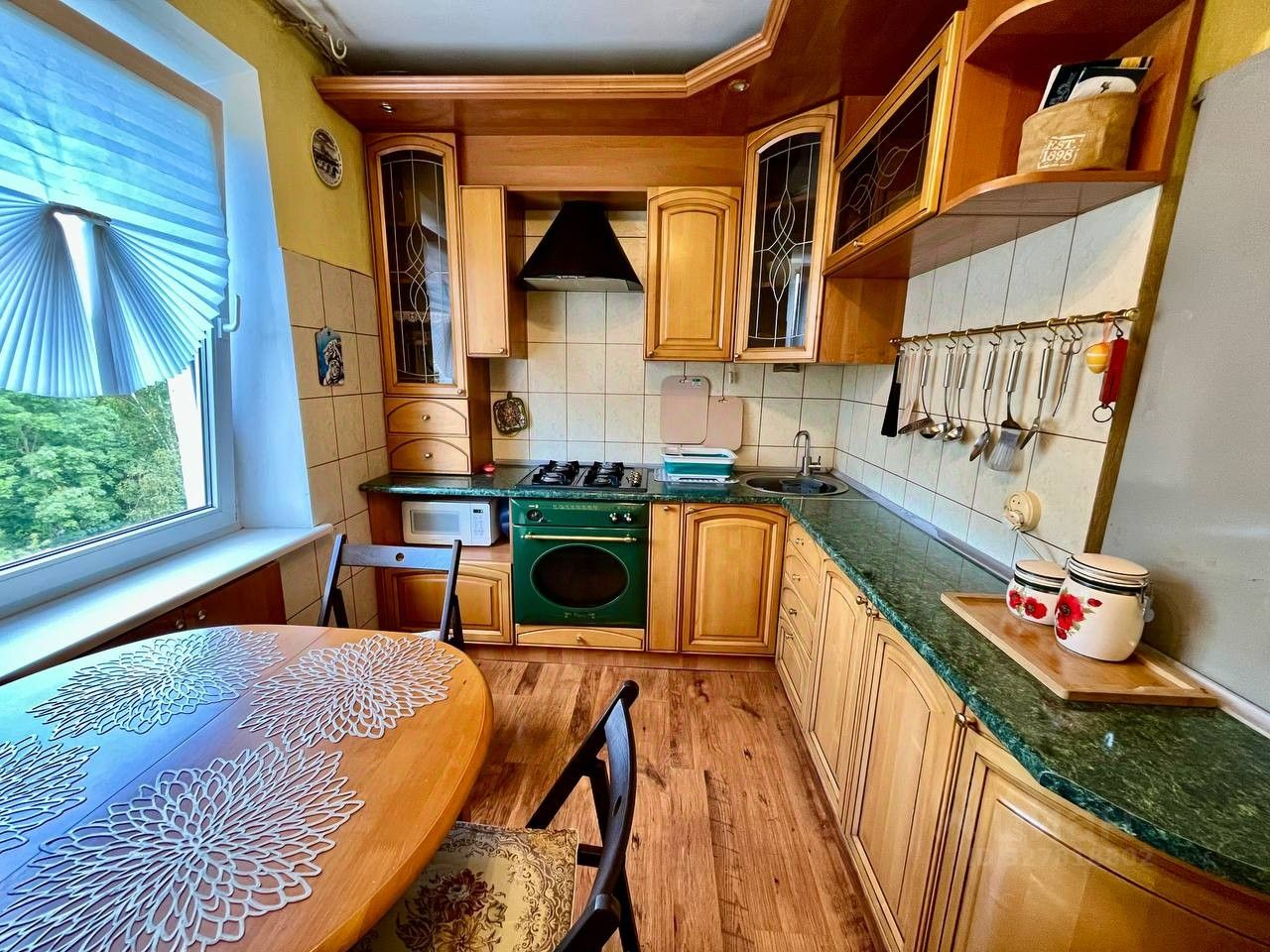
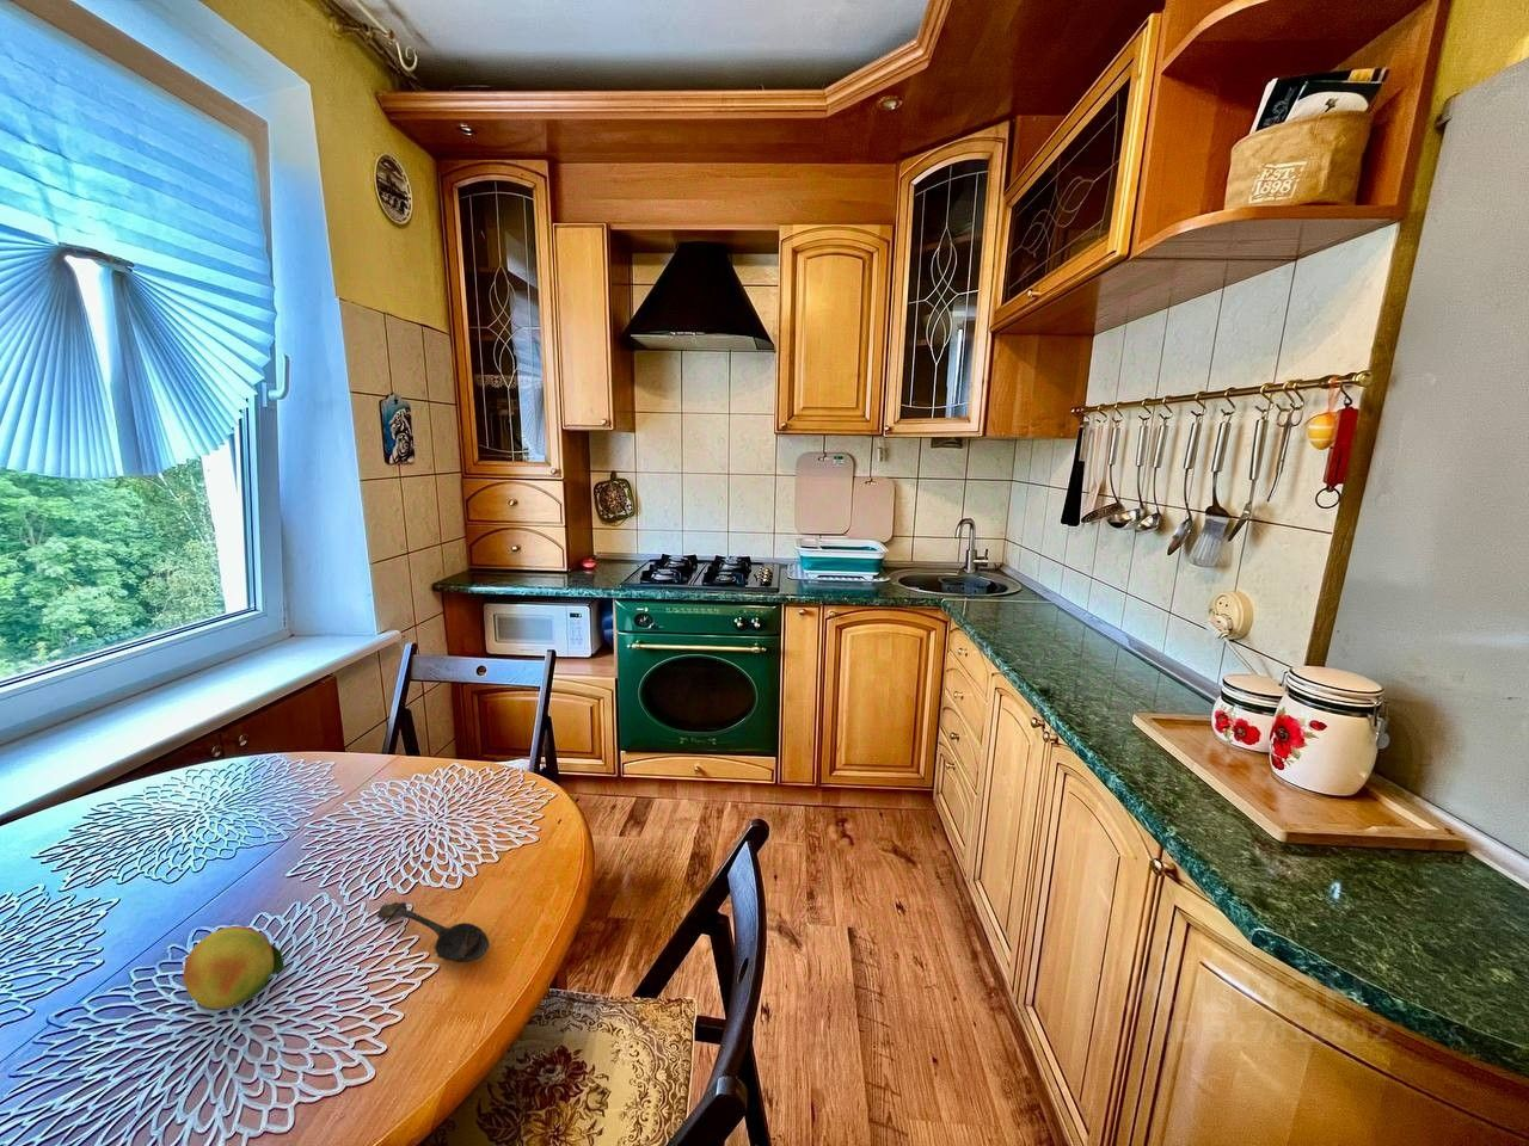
+ fruit [183,926,285,1010]
+ spoon [377,902,491,963]
